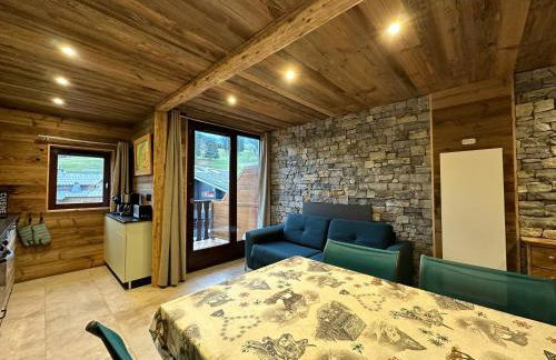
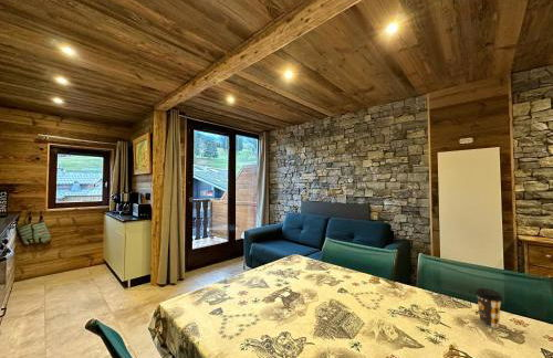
+ coffee cup [474,287,503,329]
